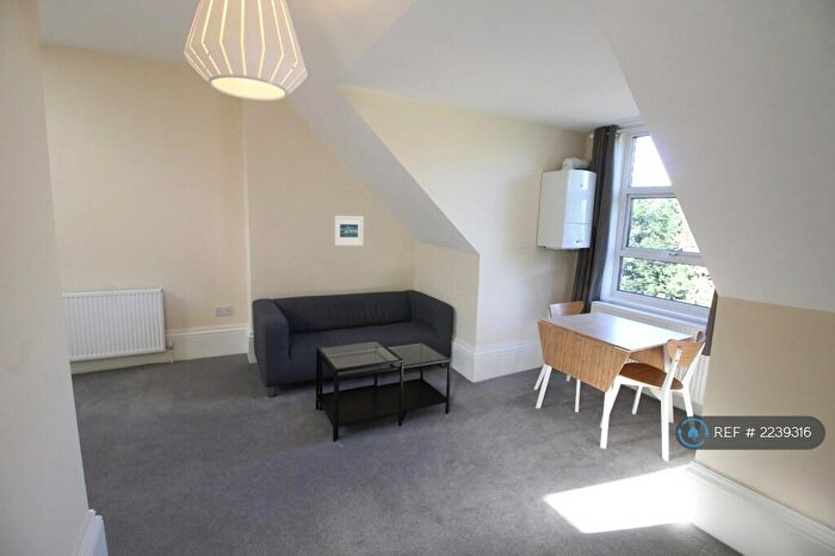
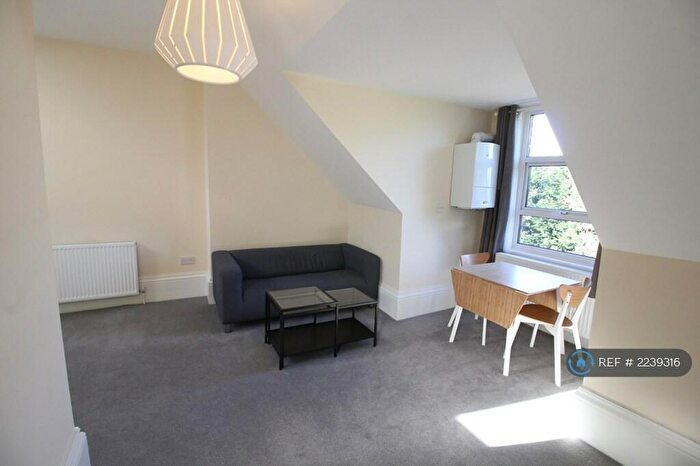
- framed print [333,215,365,247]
